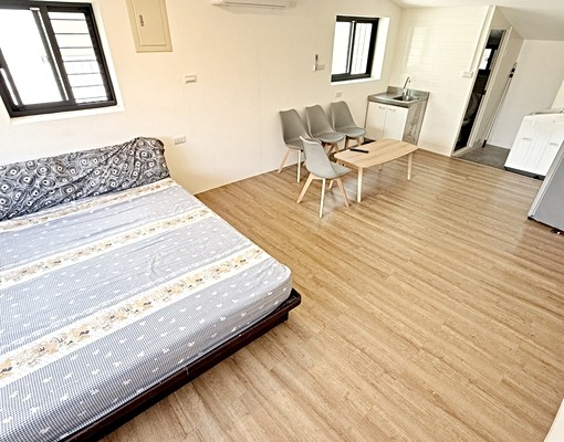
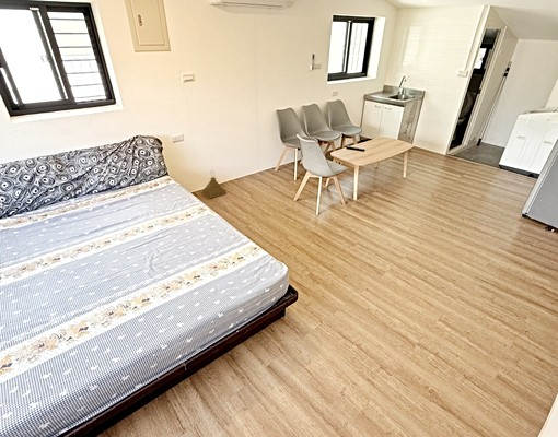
+ lantern [201,169,228,199]
